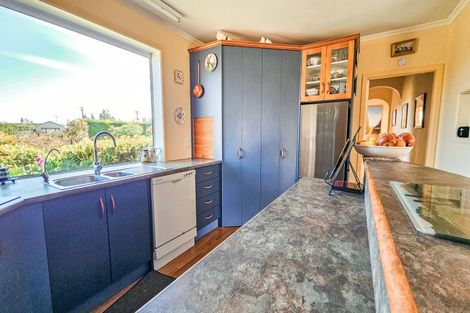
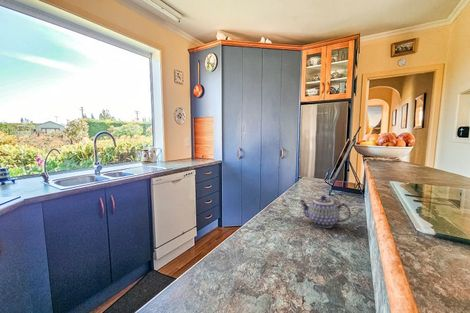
+ teapot [298,195,352,229]
